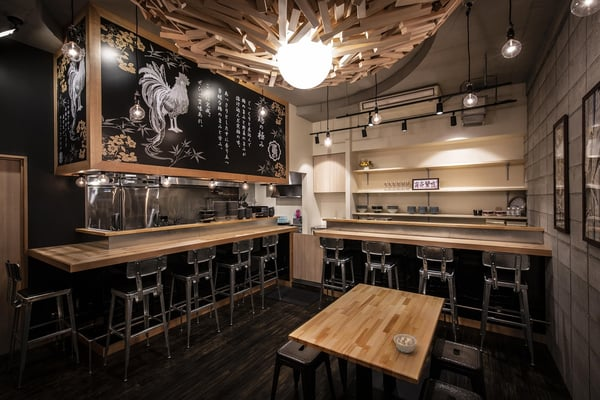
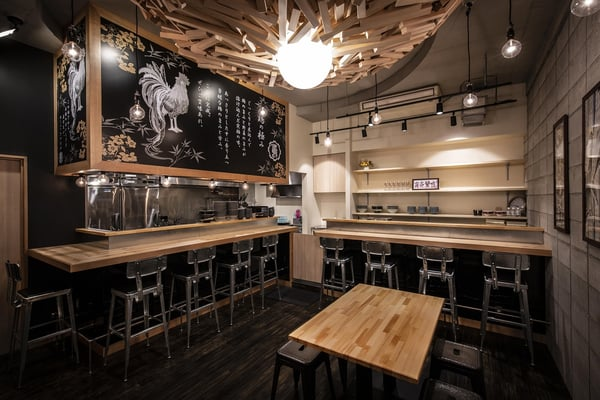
- legume [392,333,420,354]
